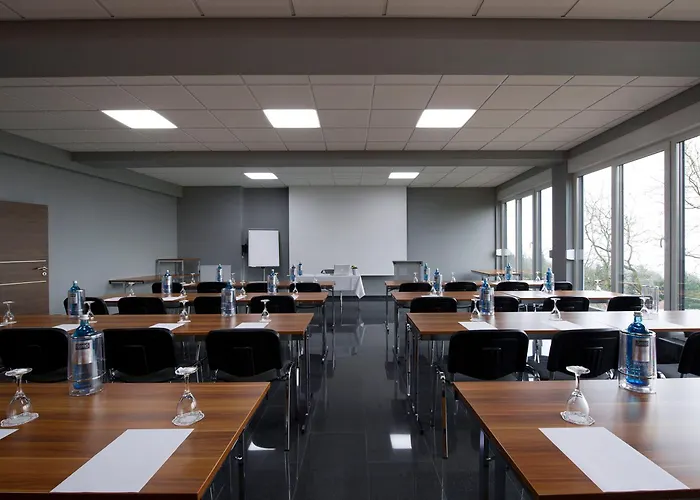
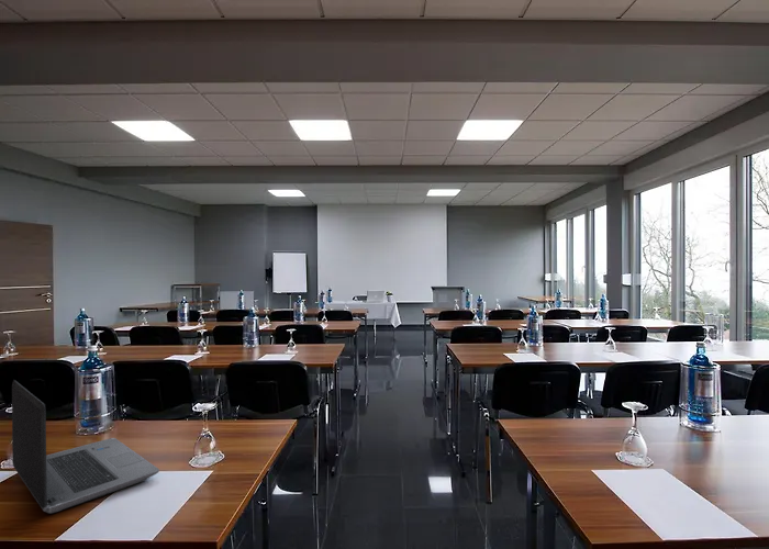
+ laptop computer [11,379,160,515]
